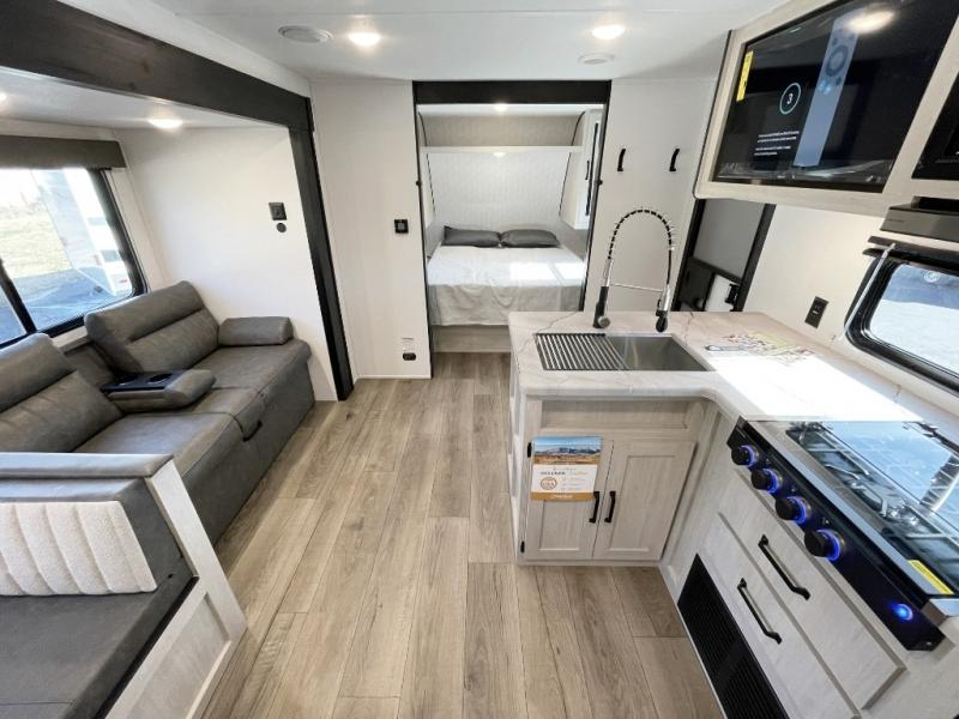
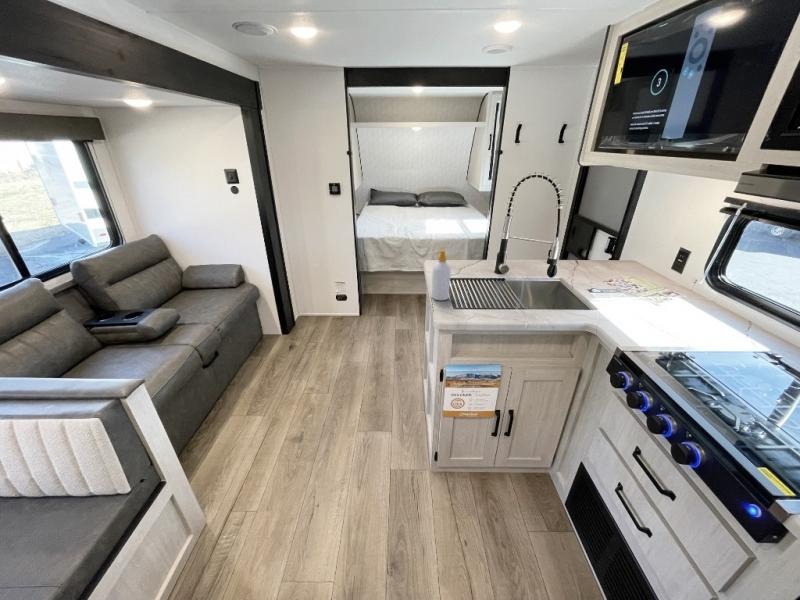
+ soap bottle [430,249,452,301]
